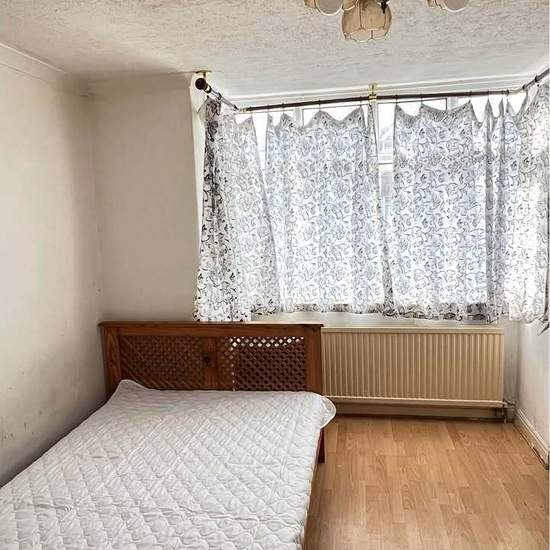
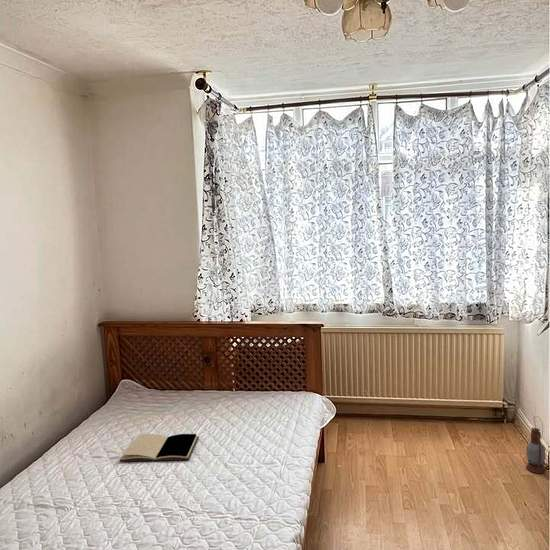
+ book [119,433,200,462]
+ lantern [525,415,547,474]
